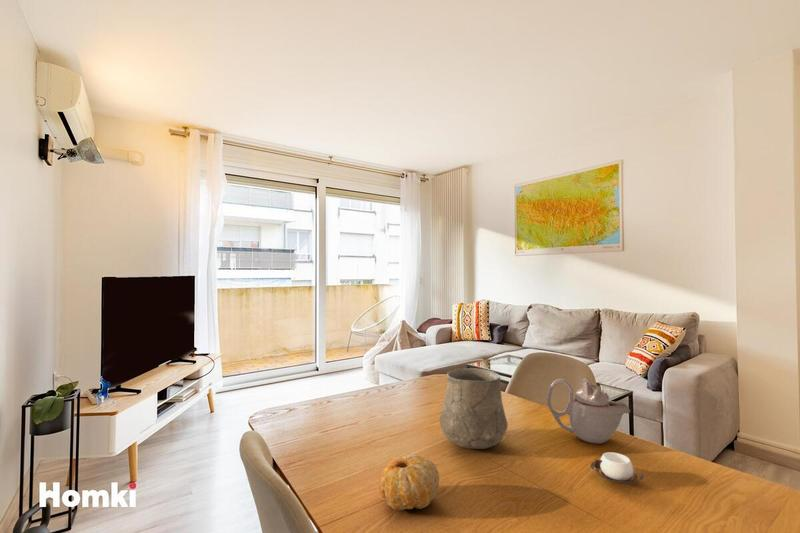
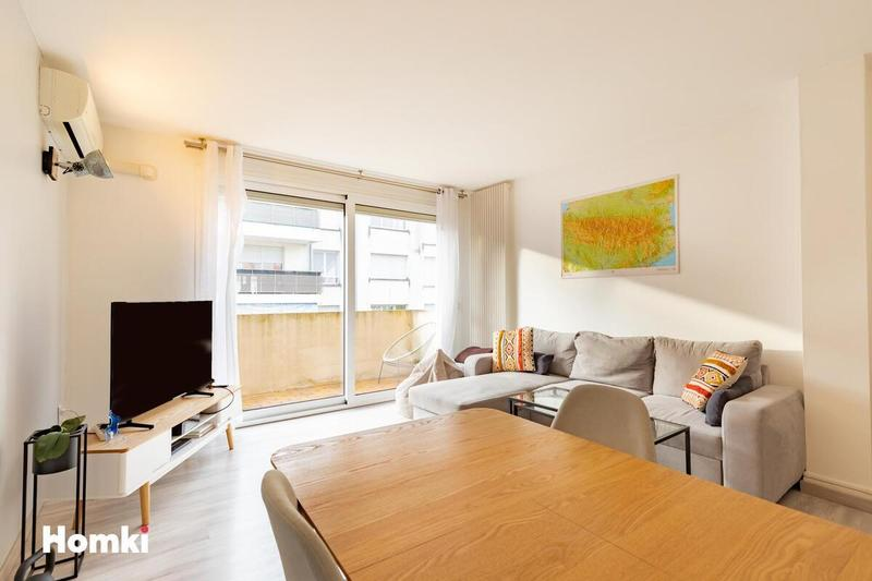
- cup [589,451,644,484]
- ceramic cup [439,367,509,450]
- fruit [378,454,440,511]
- teapot [546,376,631,445]
